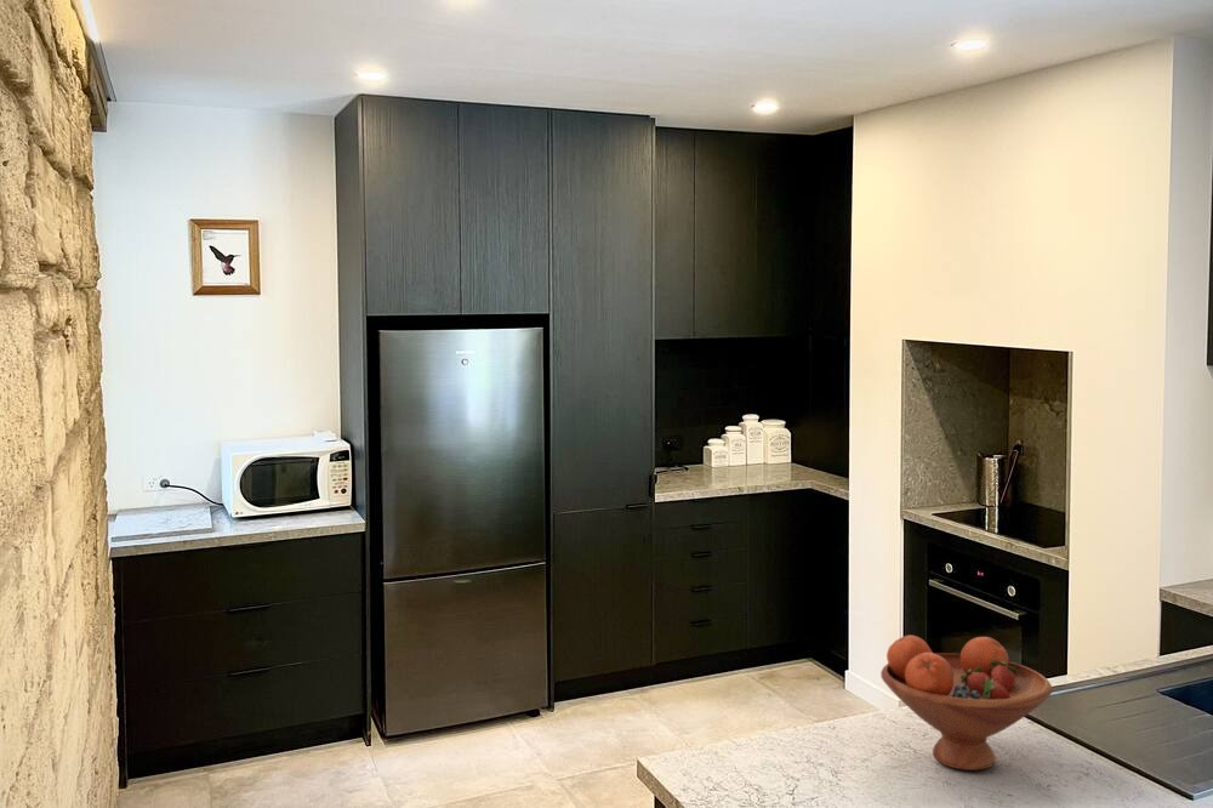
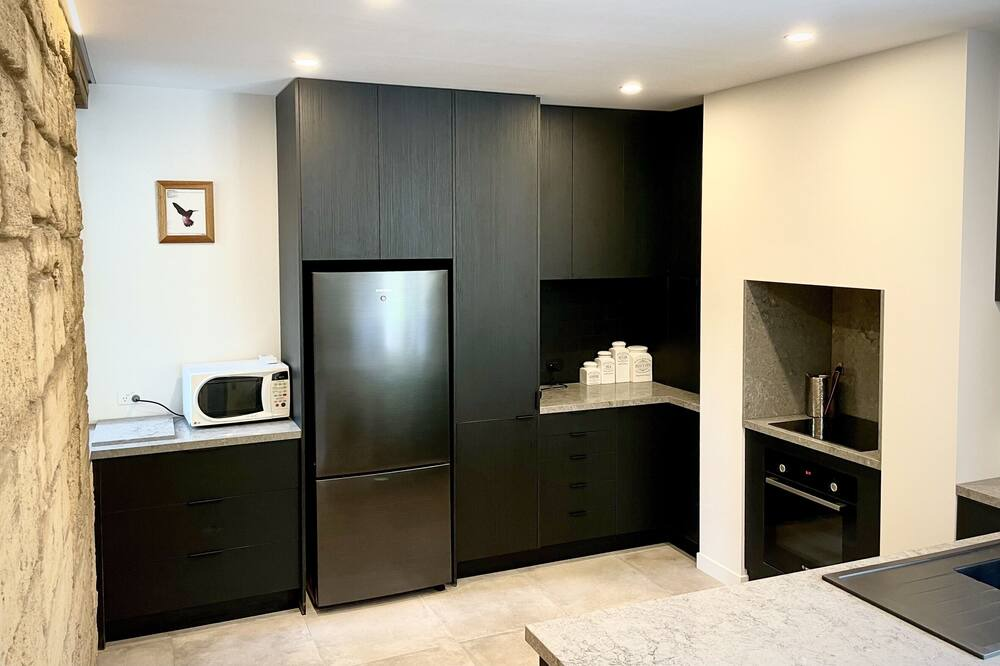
- fruit bowl [879,635,1053,772]
